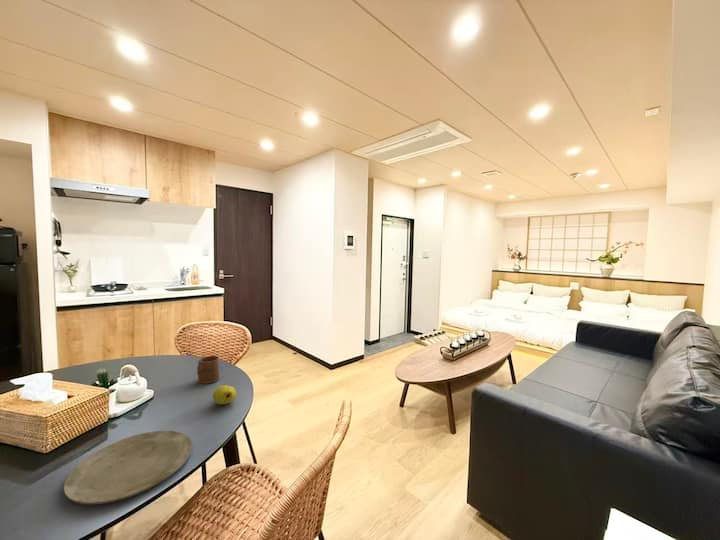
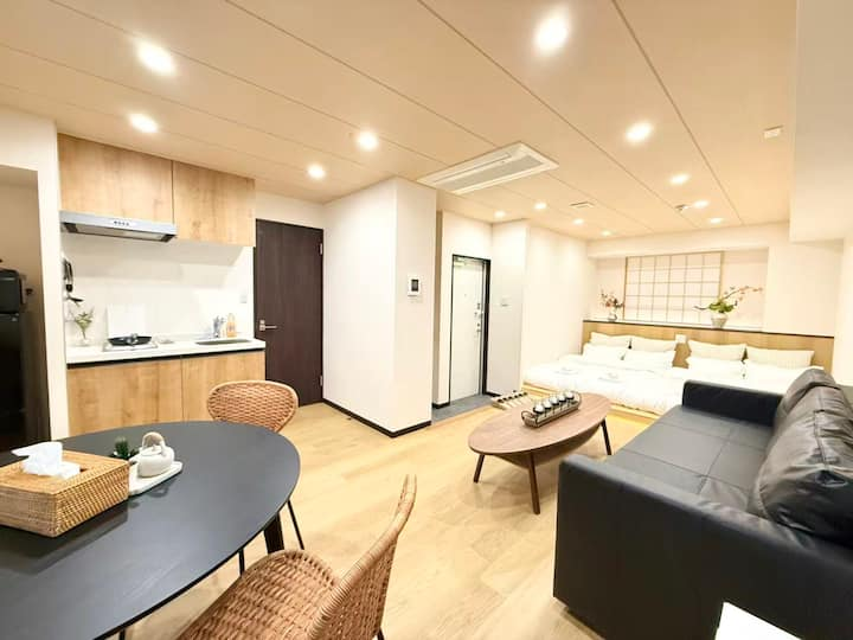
- plate [63,430,193,505]
- cup [196,355,220,385]
- fruit [212,384,237,406]
